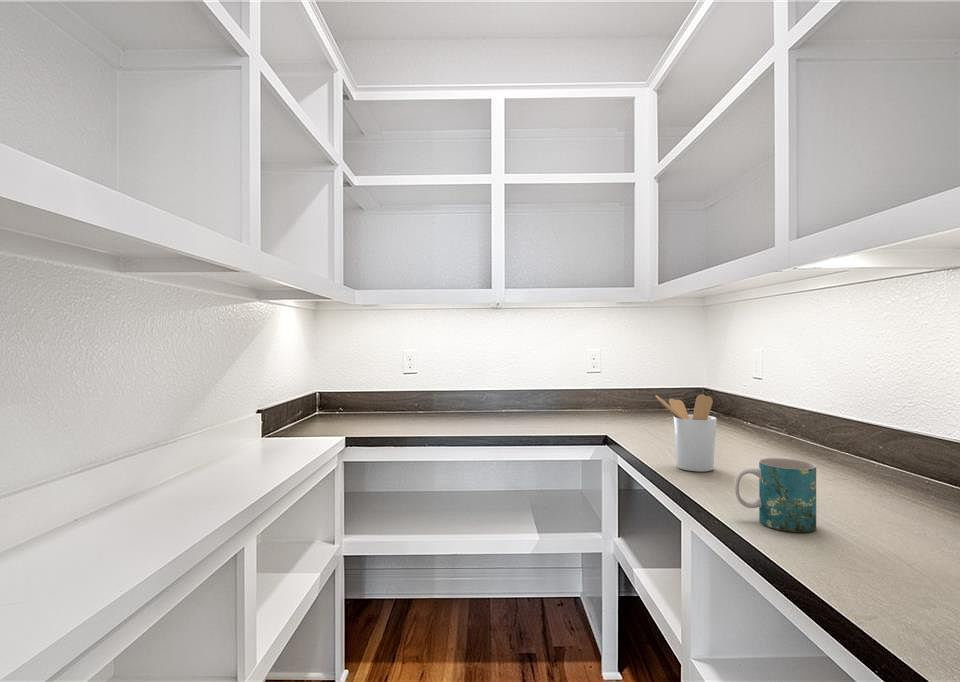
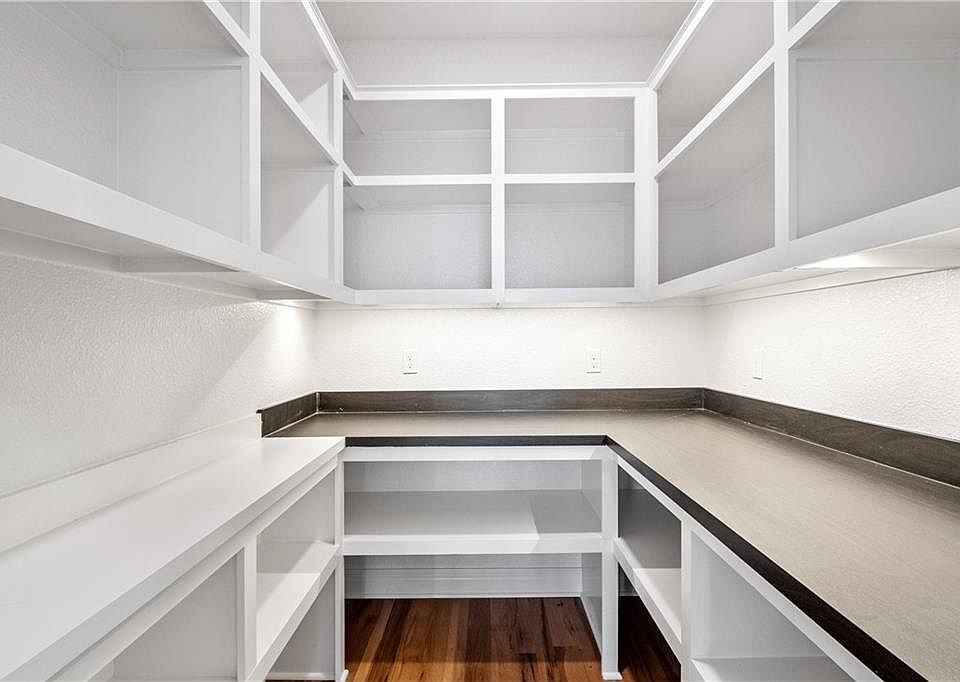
- mug [734,457,817,533]
- utensil holder [655,394,718,472]
